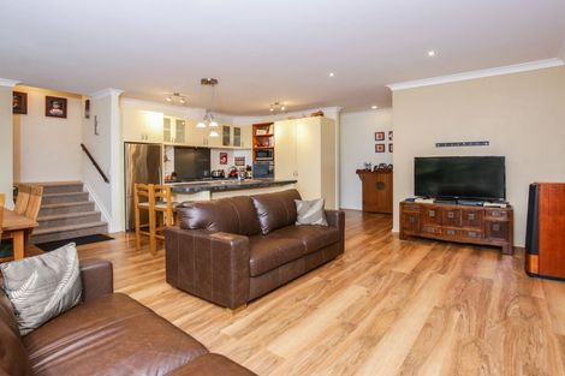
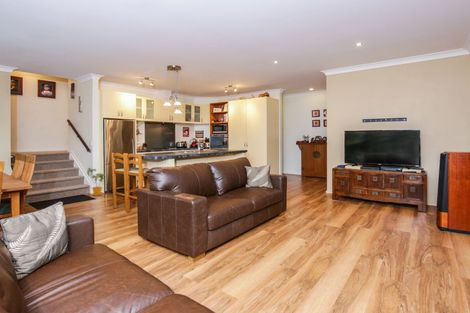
+ house plant [86,167,107,197]
